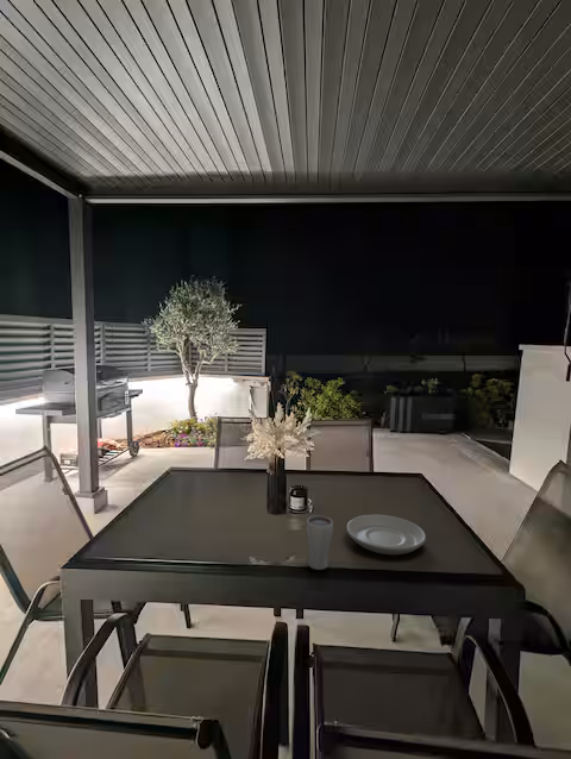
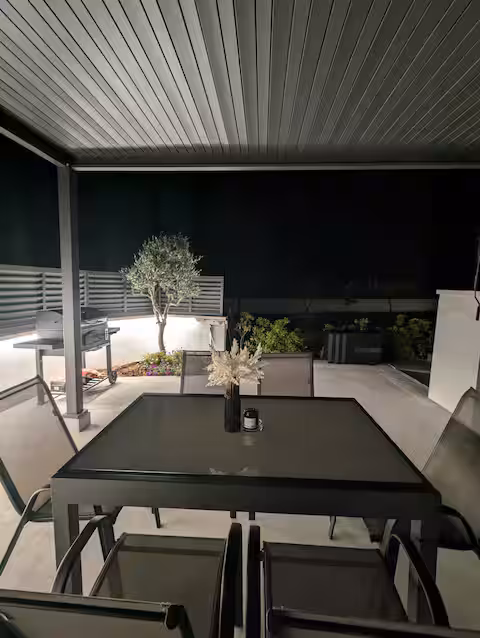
- drinking glass [305,514,334,571]
- plate [345,514,427,556]
